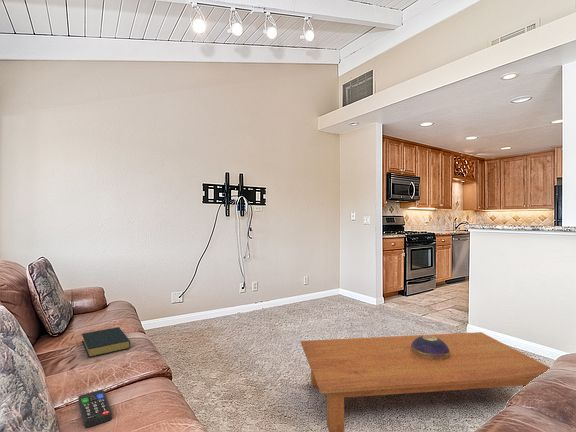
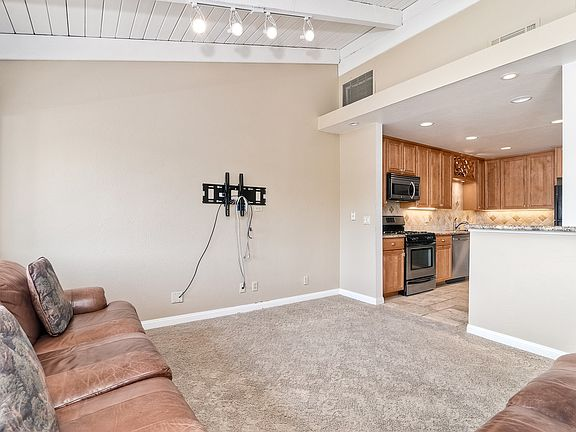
- coffee table [300,331,551,432]
- remote control [77,389,113,429]
- decorative bowl [410,334,450,360]
- hardback book [81,326,131,358]
